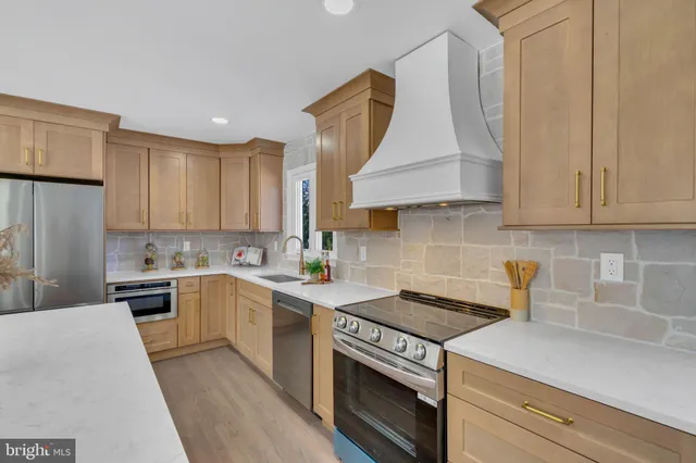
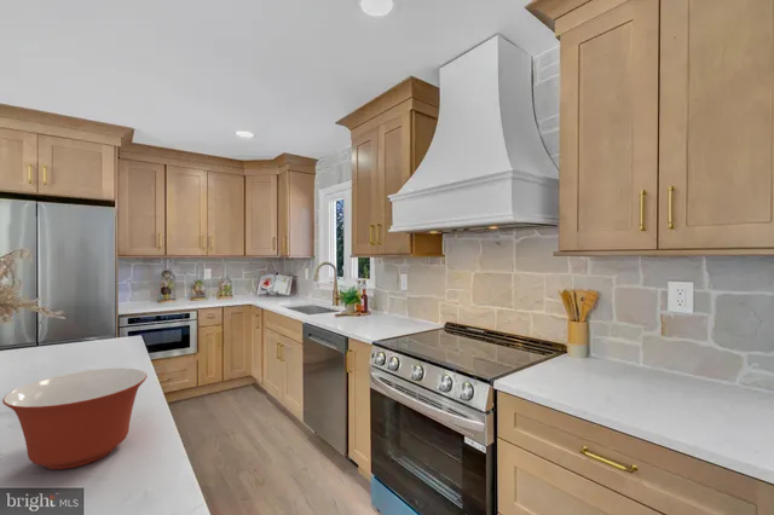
+ mixing bowl [1,368,148,470]
